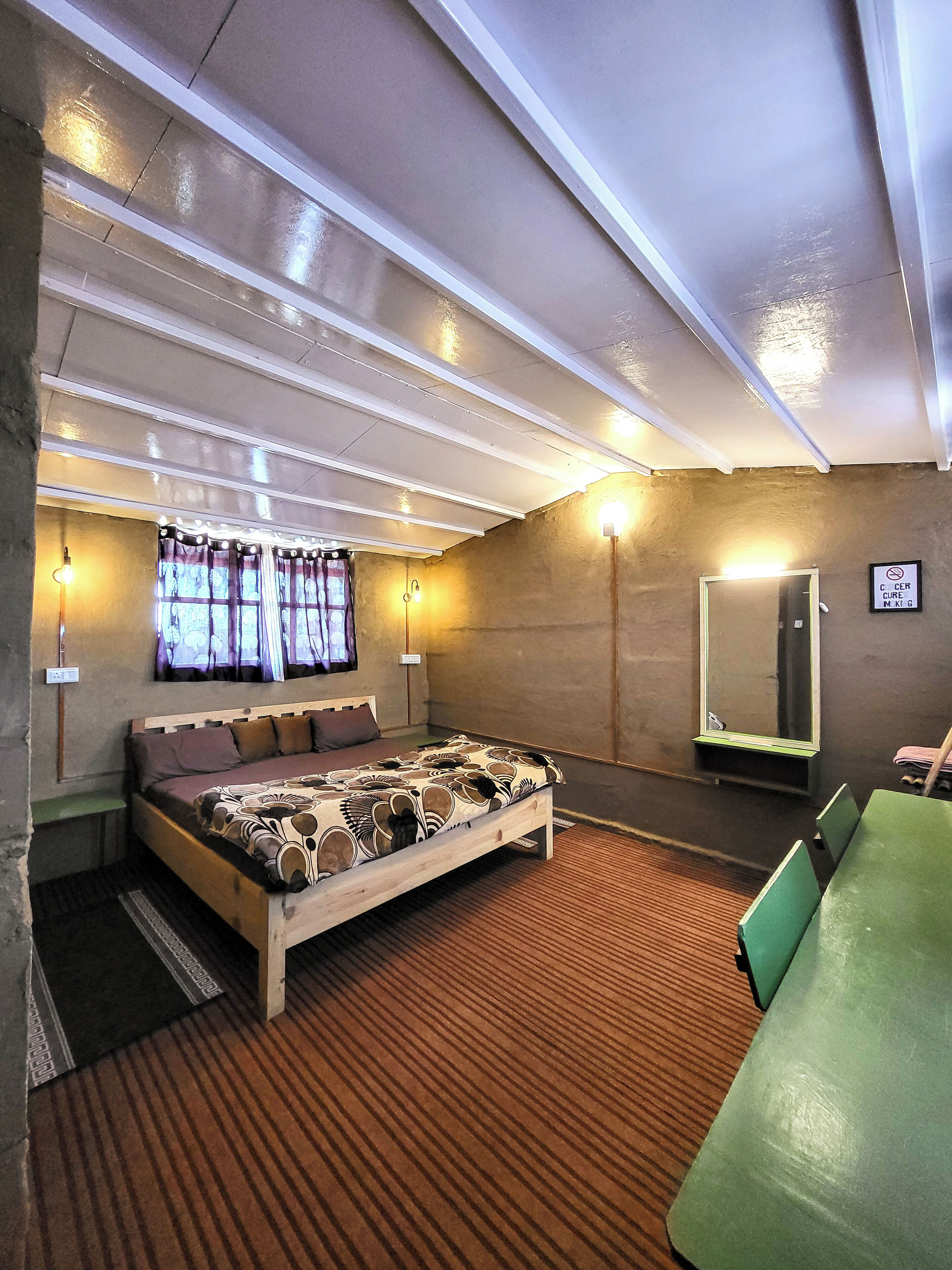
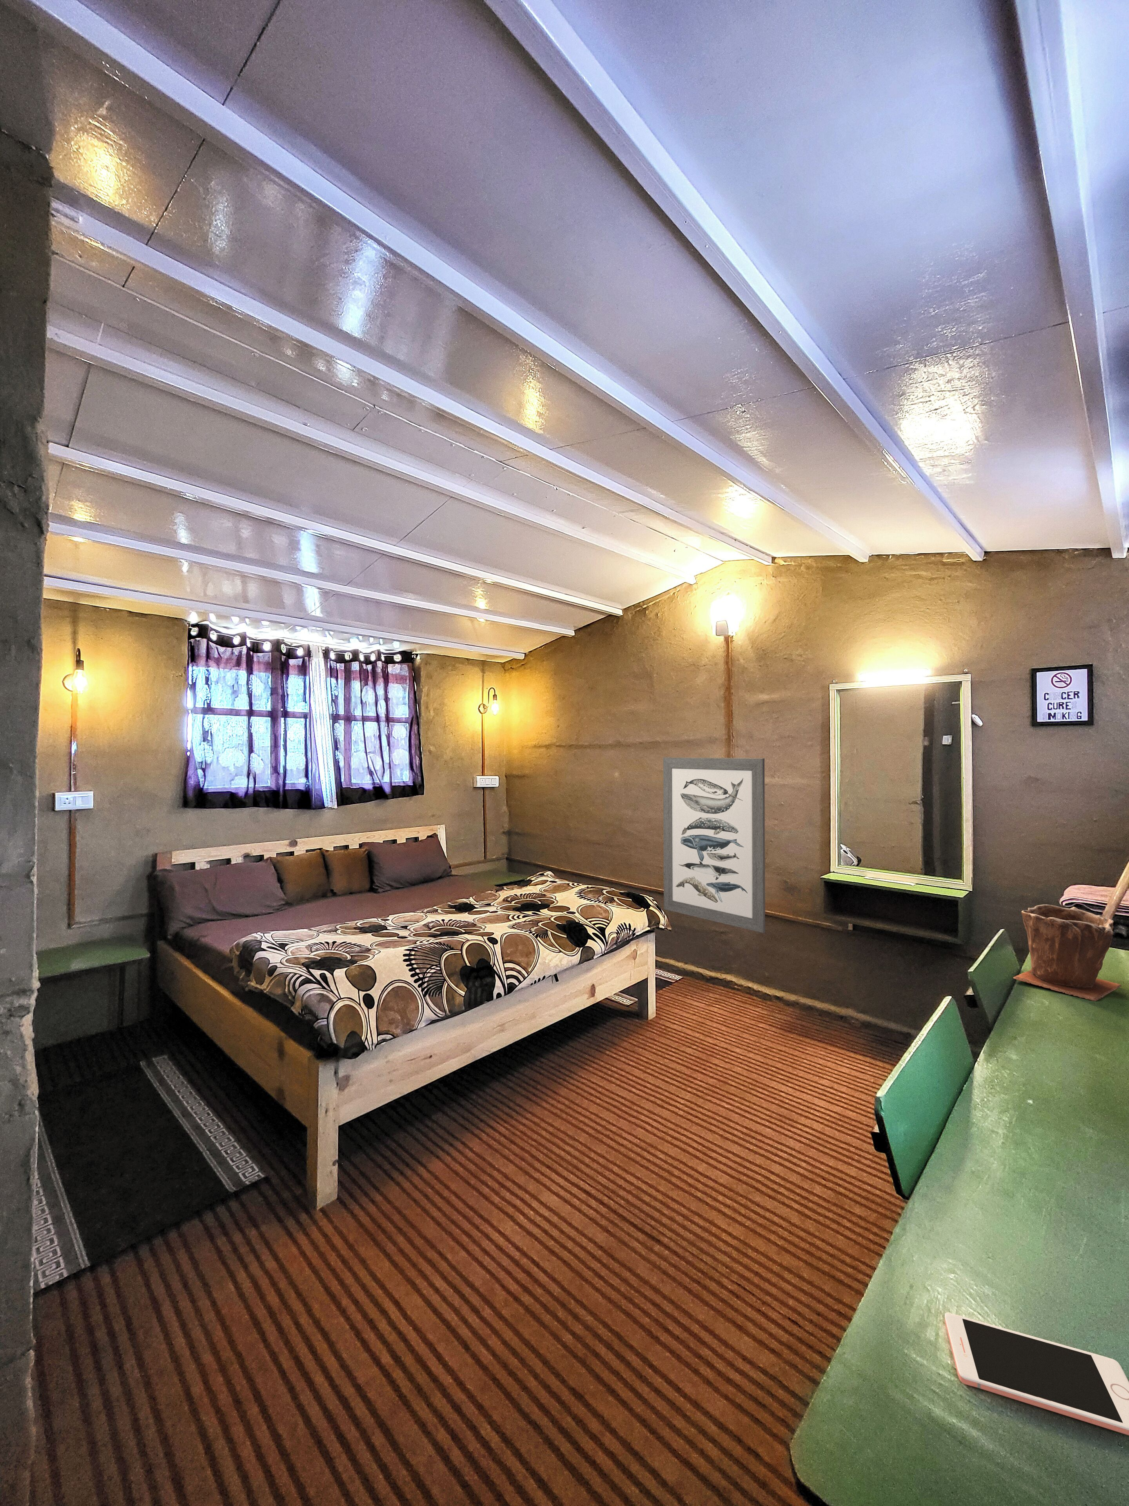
+ cell phone [944,1313,1129,1436]
+ wall art [663,757,766,933]
+ plant pot [1013,904,1122,1001]
